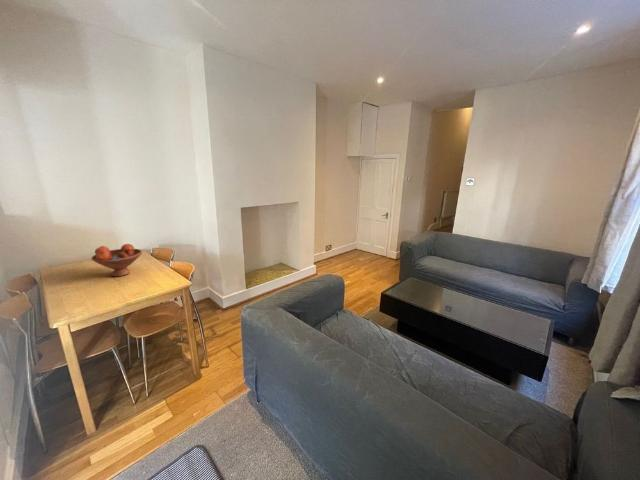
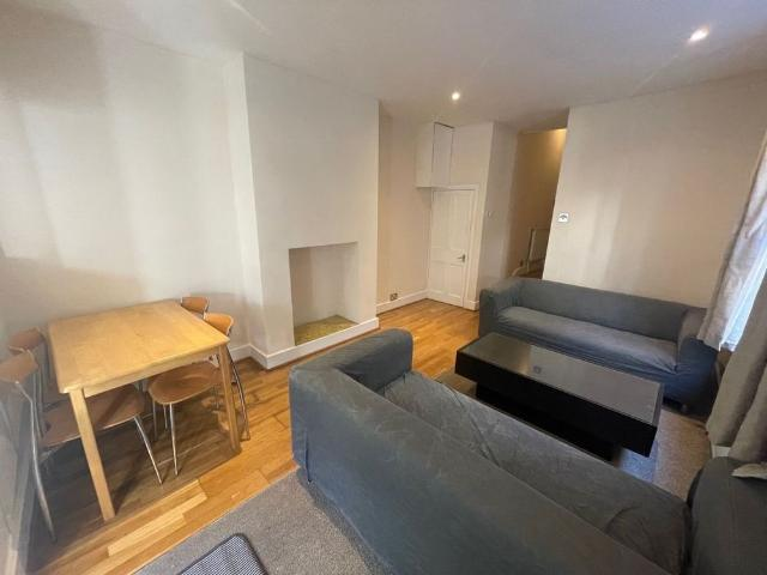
- fruit bowl [90,243,143,277]
